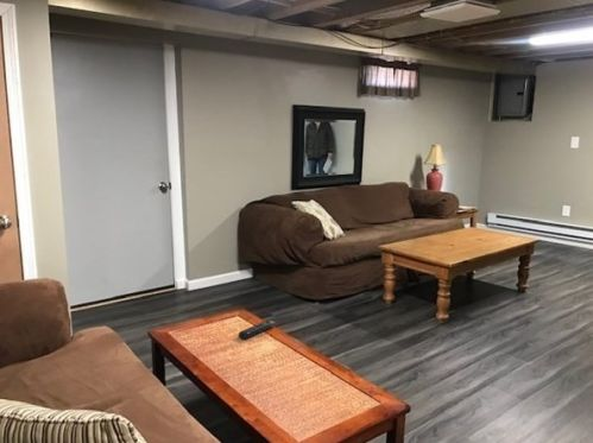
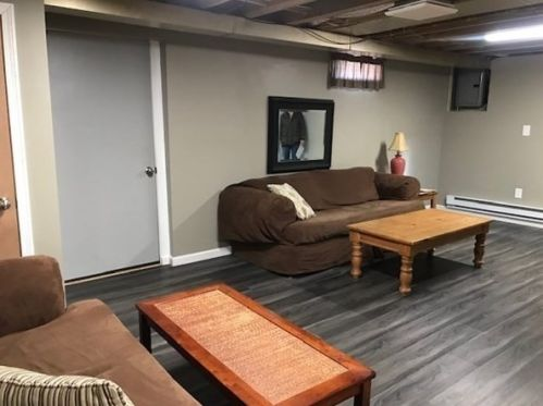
- remote control [238,318,278,341]
